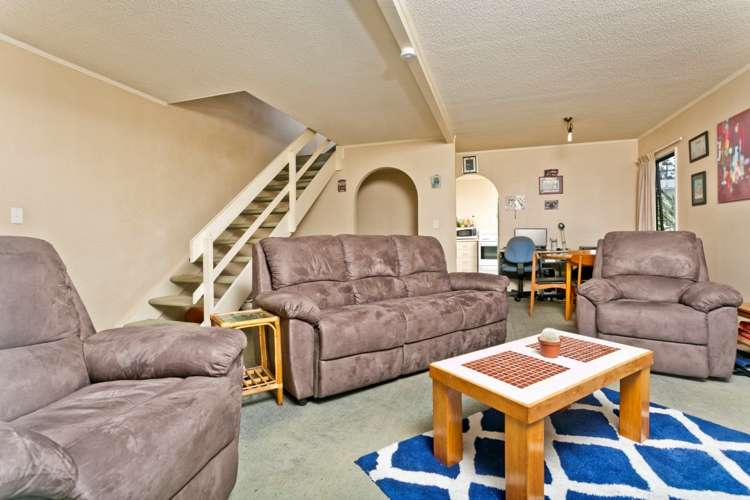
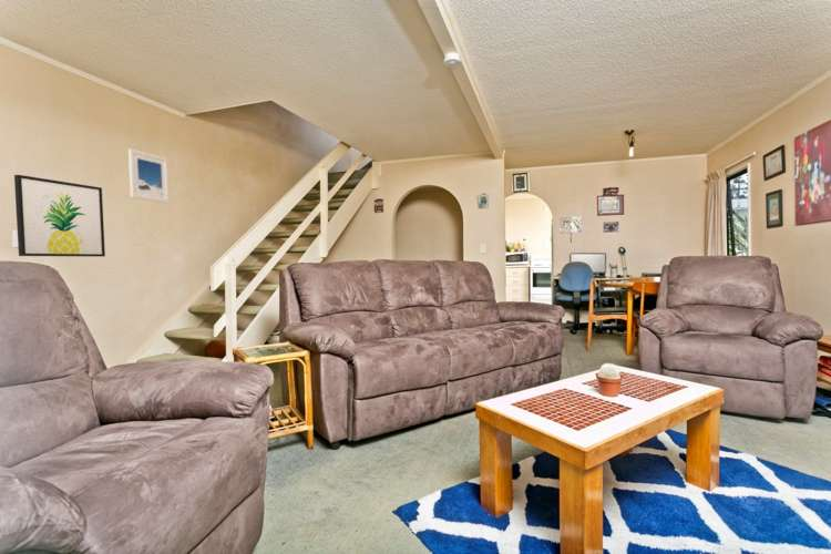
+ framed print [127,148,171,204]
+ wall art [13,174,106,258]
